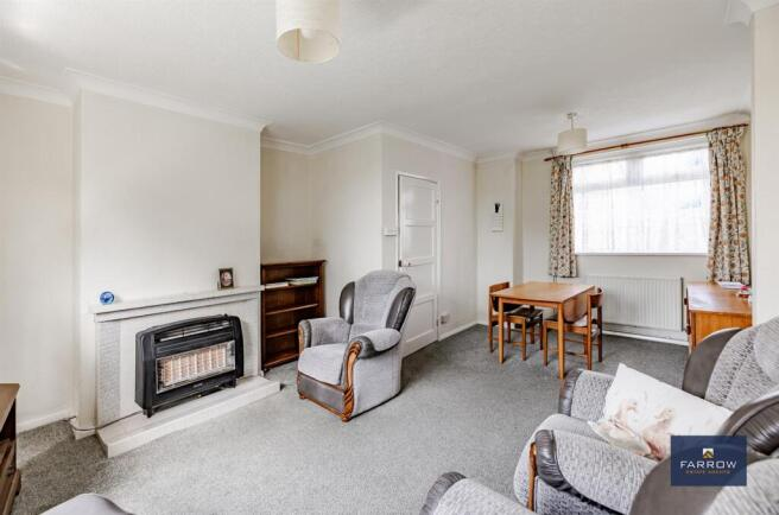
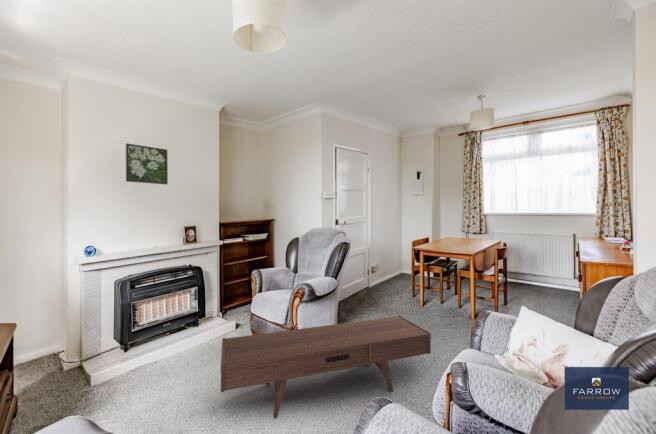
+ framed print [125,142,169,185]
+ coffee table [220,314,432,420]
